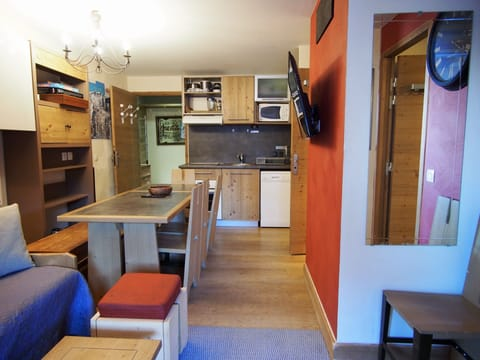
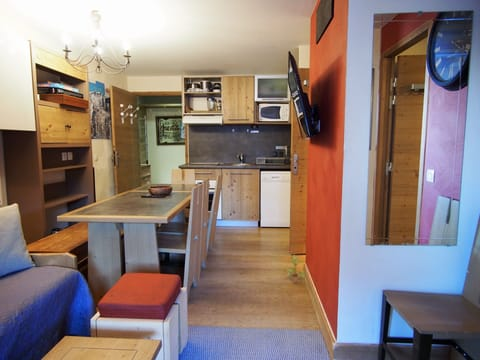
+ potted plant [285,254,307,284]
